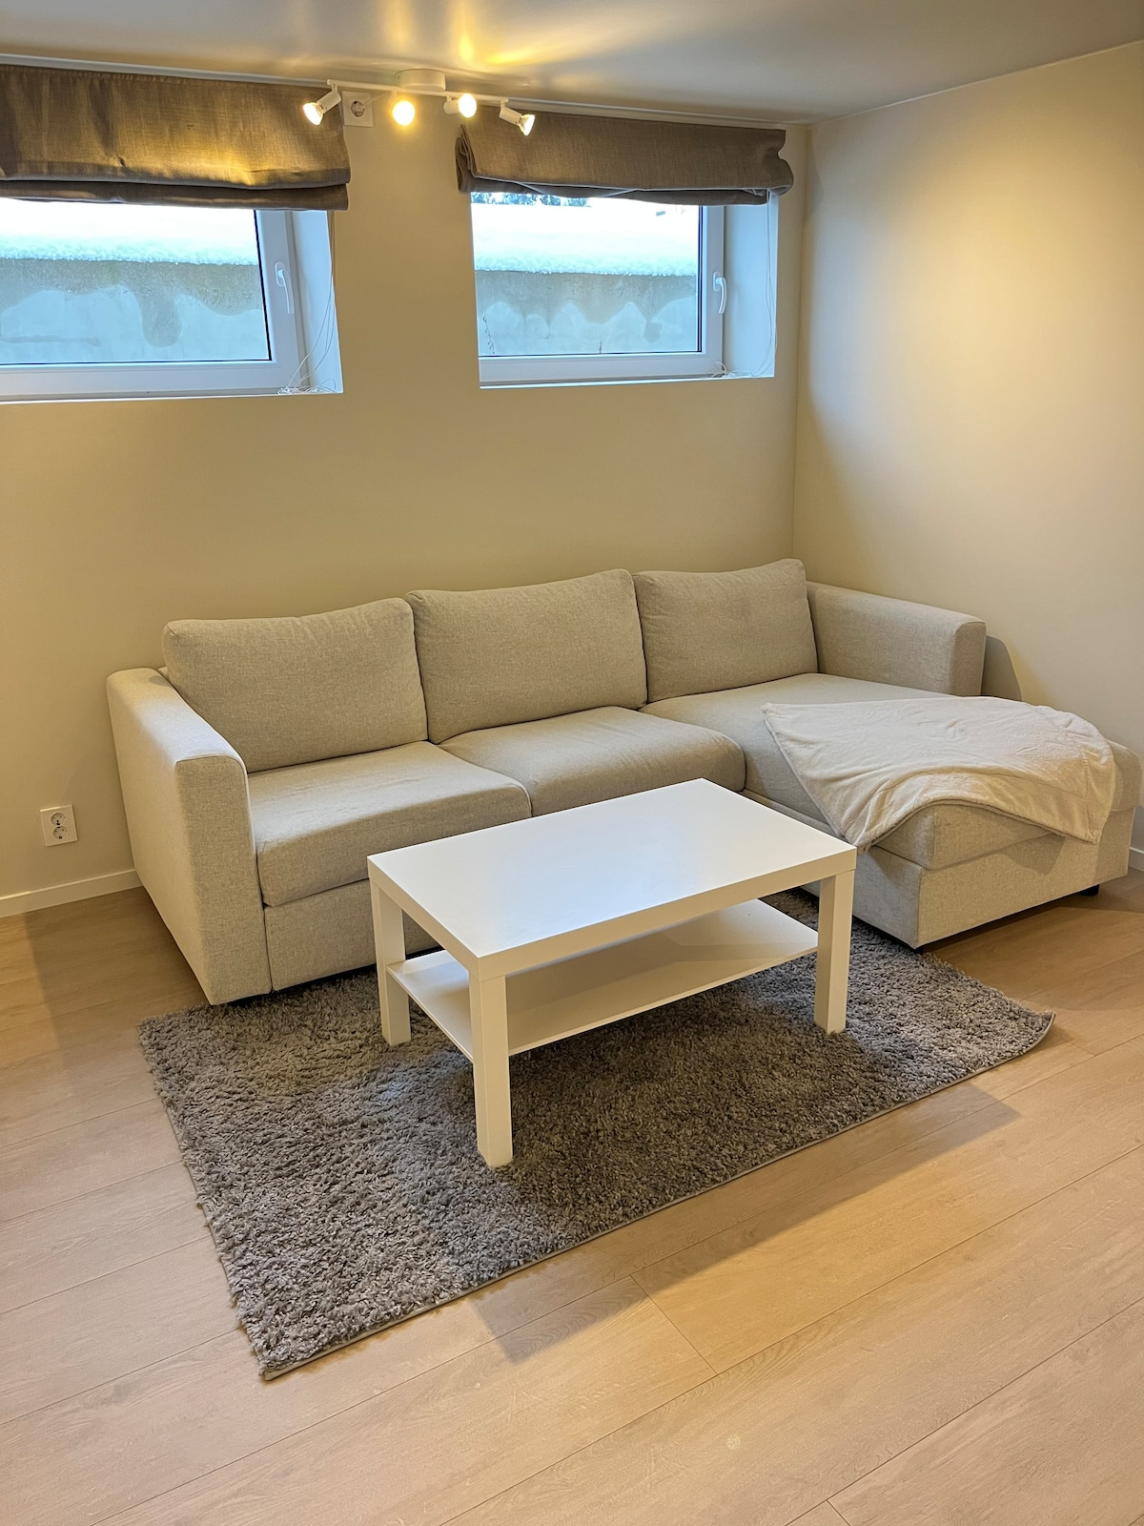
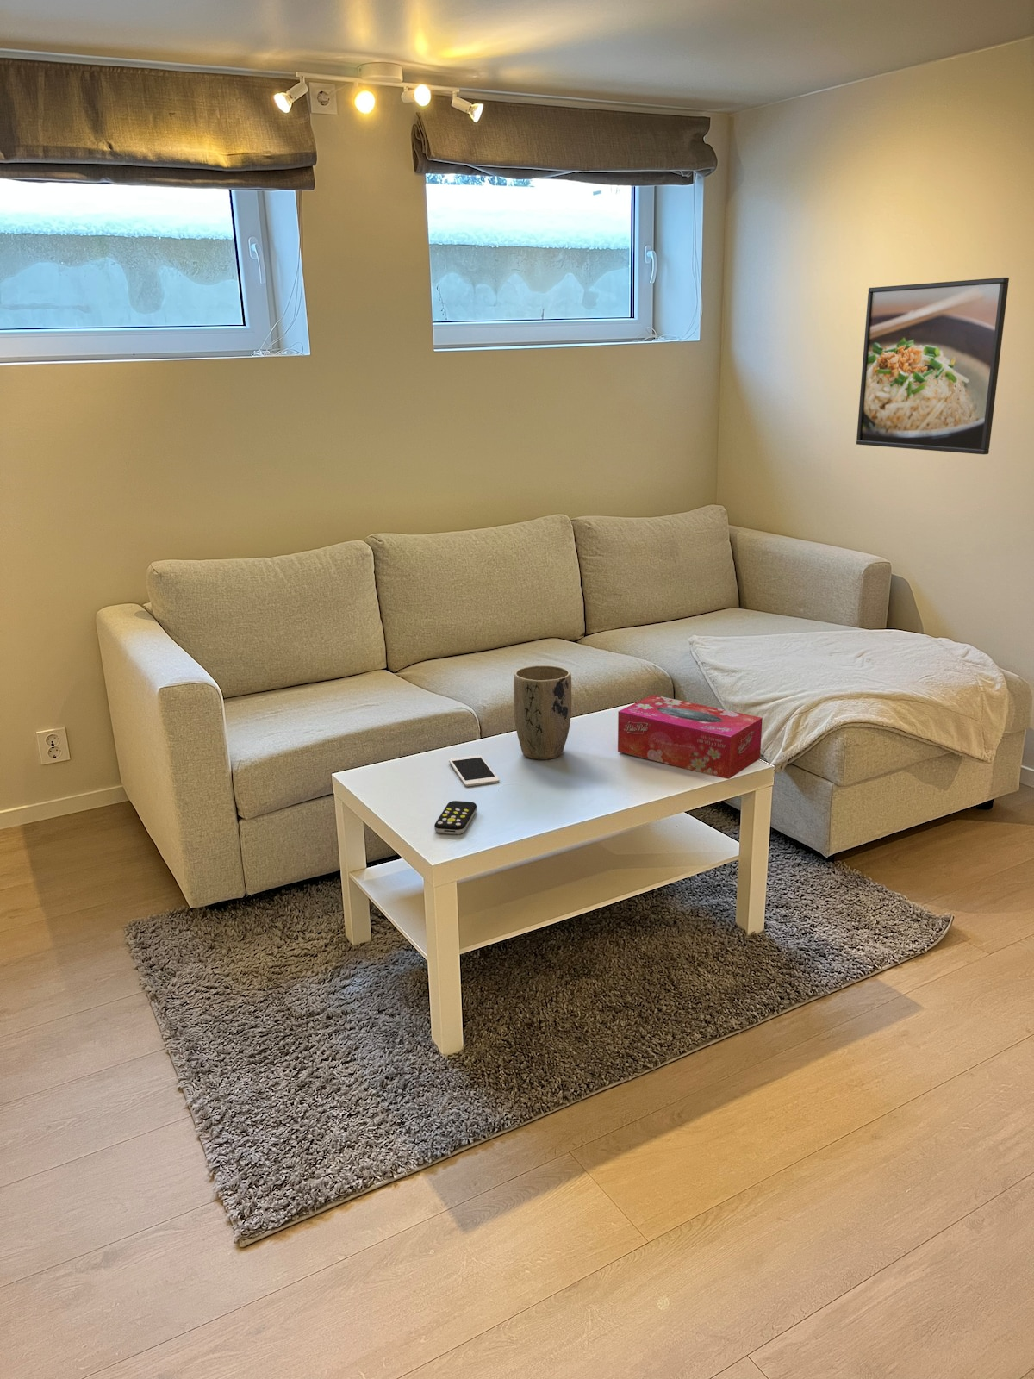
+ tissue box [617,694,764,780]
+ plant pot [513,665,572,760]
+ remote control [433,800,478,835]
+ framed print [856,277,1010,455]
+ cell phone [449,755,500,787]
